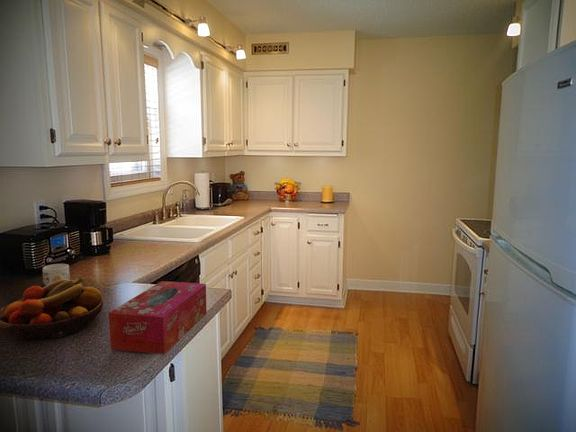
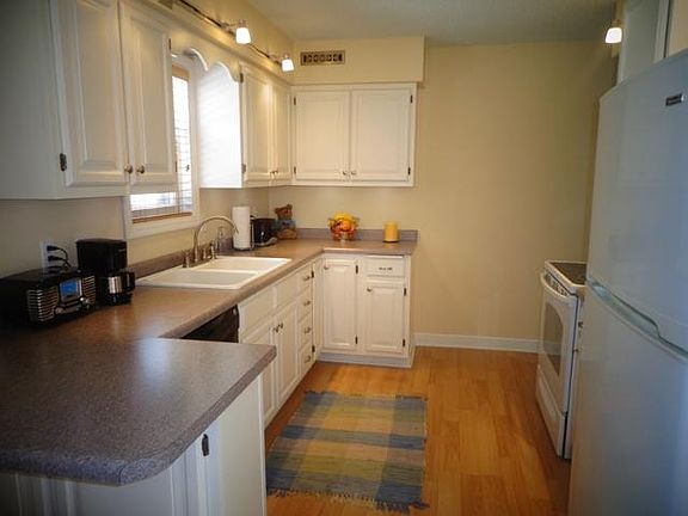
- fruit bowl [0,274,104,341]
- mug [42,263,71,286]
- tissue box [108,280,208,355]
